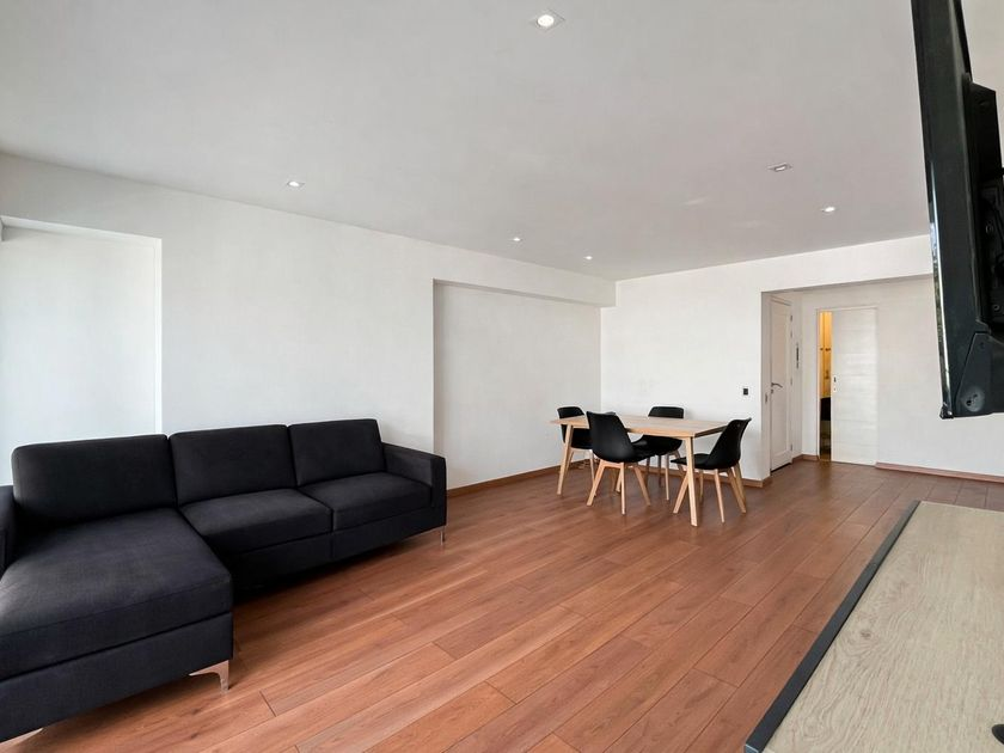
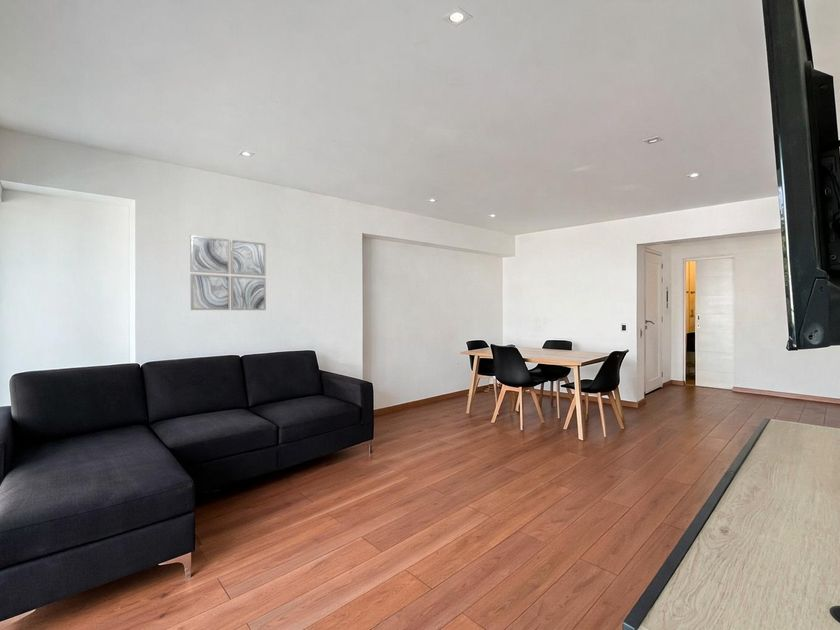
+ wall art [189,234,267,311]
